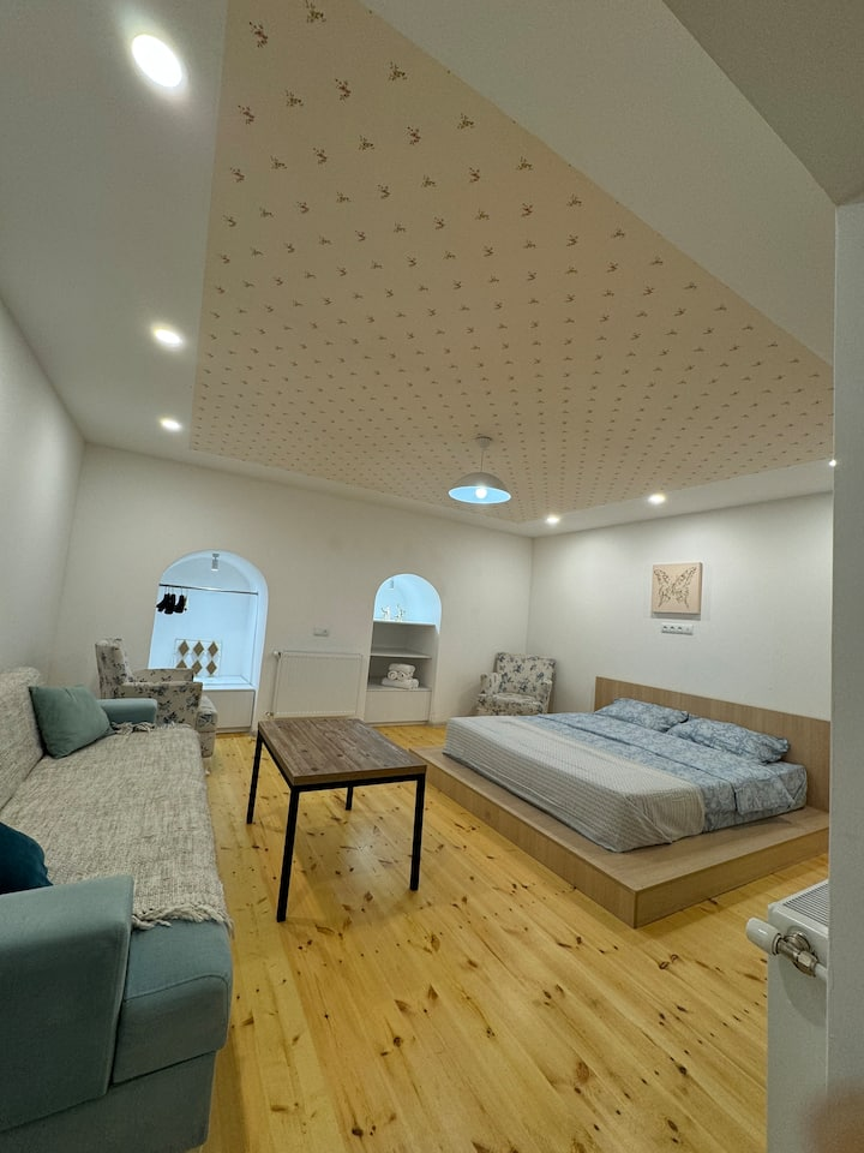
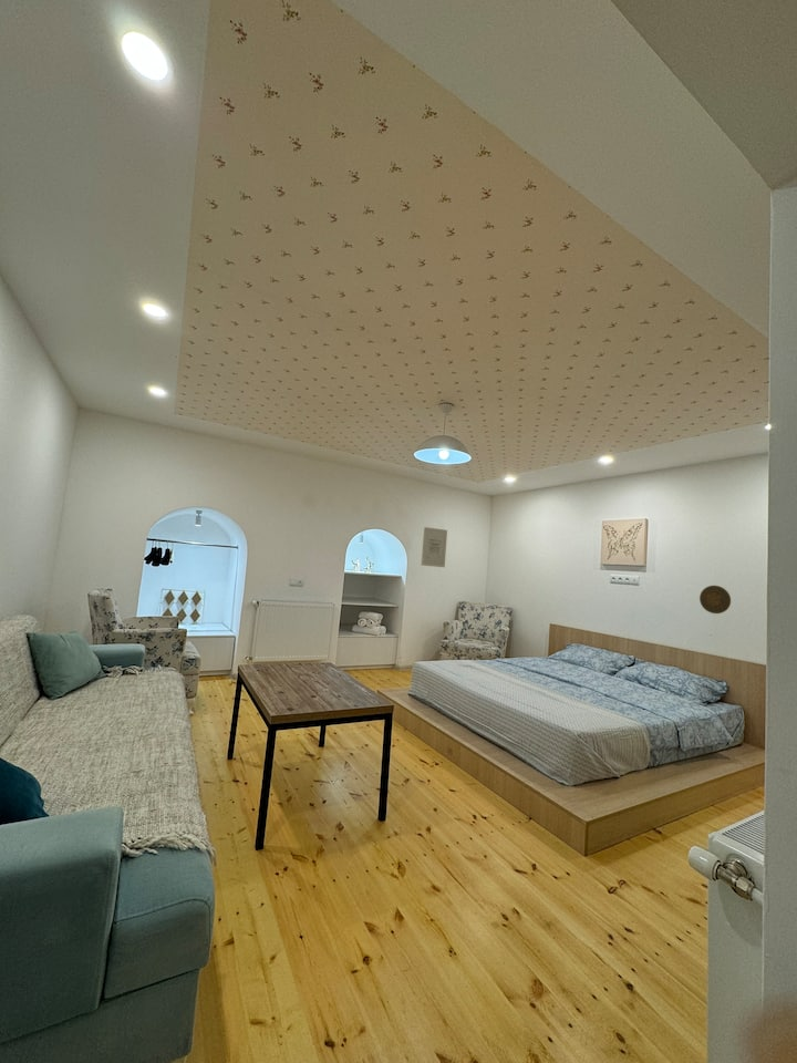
+ decorative plate [698,585,732,615]
+ wall art [421,526,448,568]
